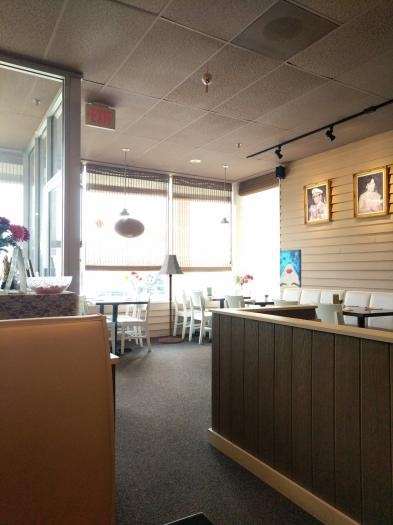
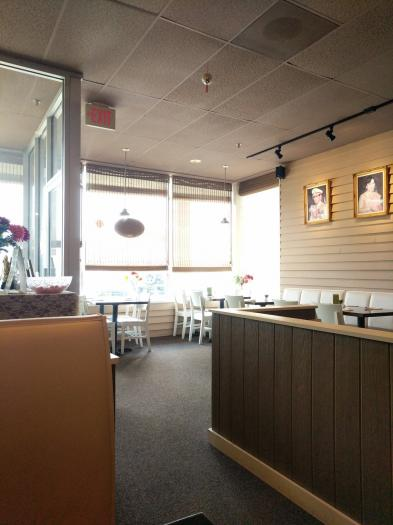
- floor lamp [157,254,185,345]
- wall art [279,249,302,288]
